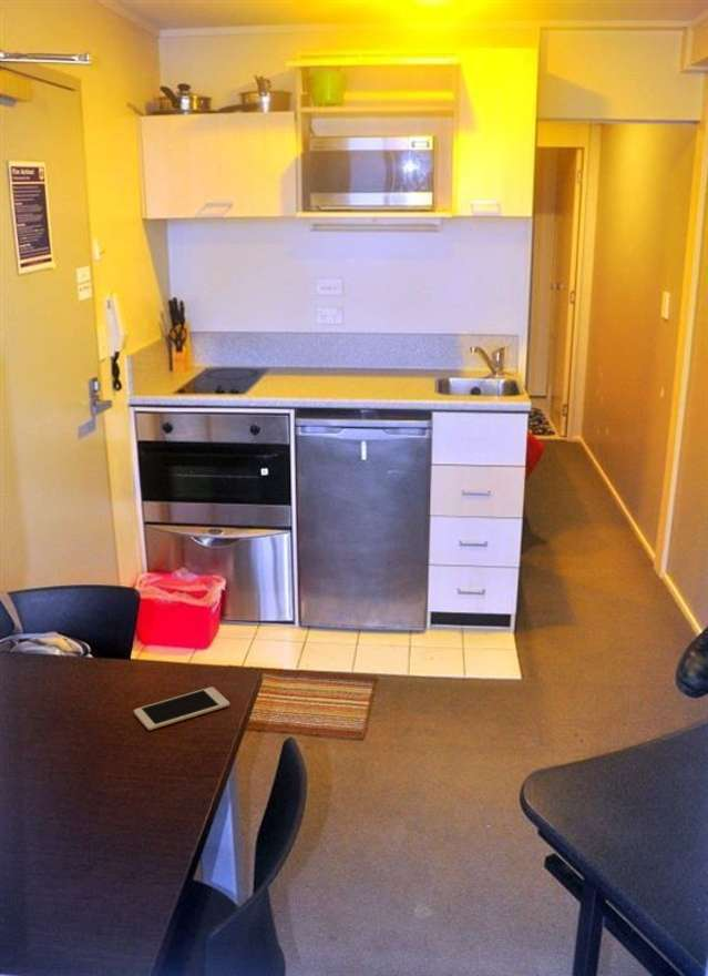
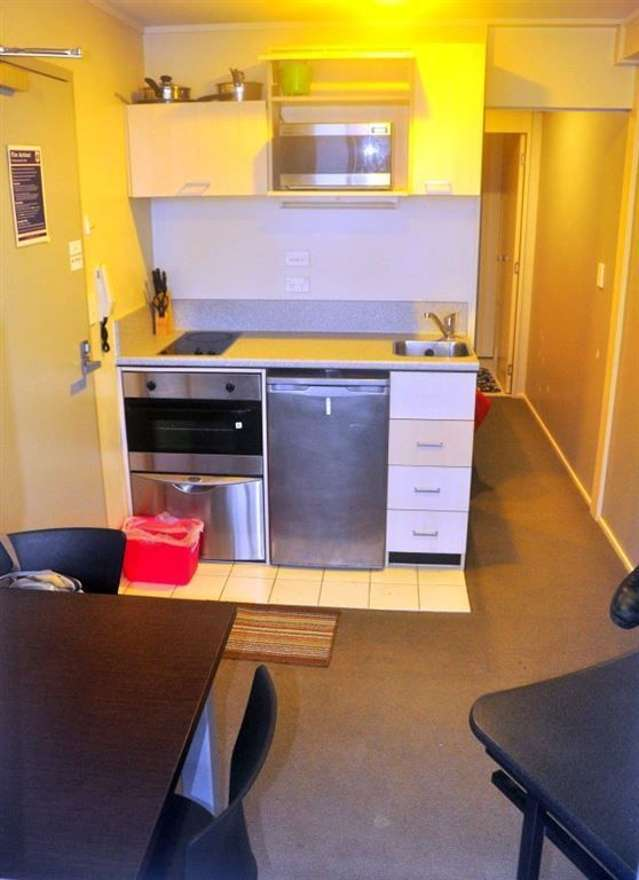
- cell phone [133,685,230,731]
